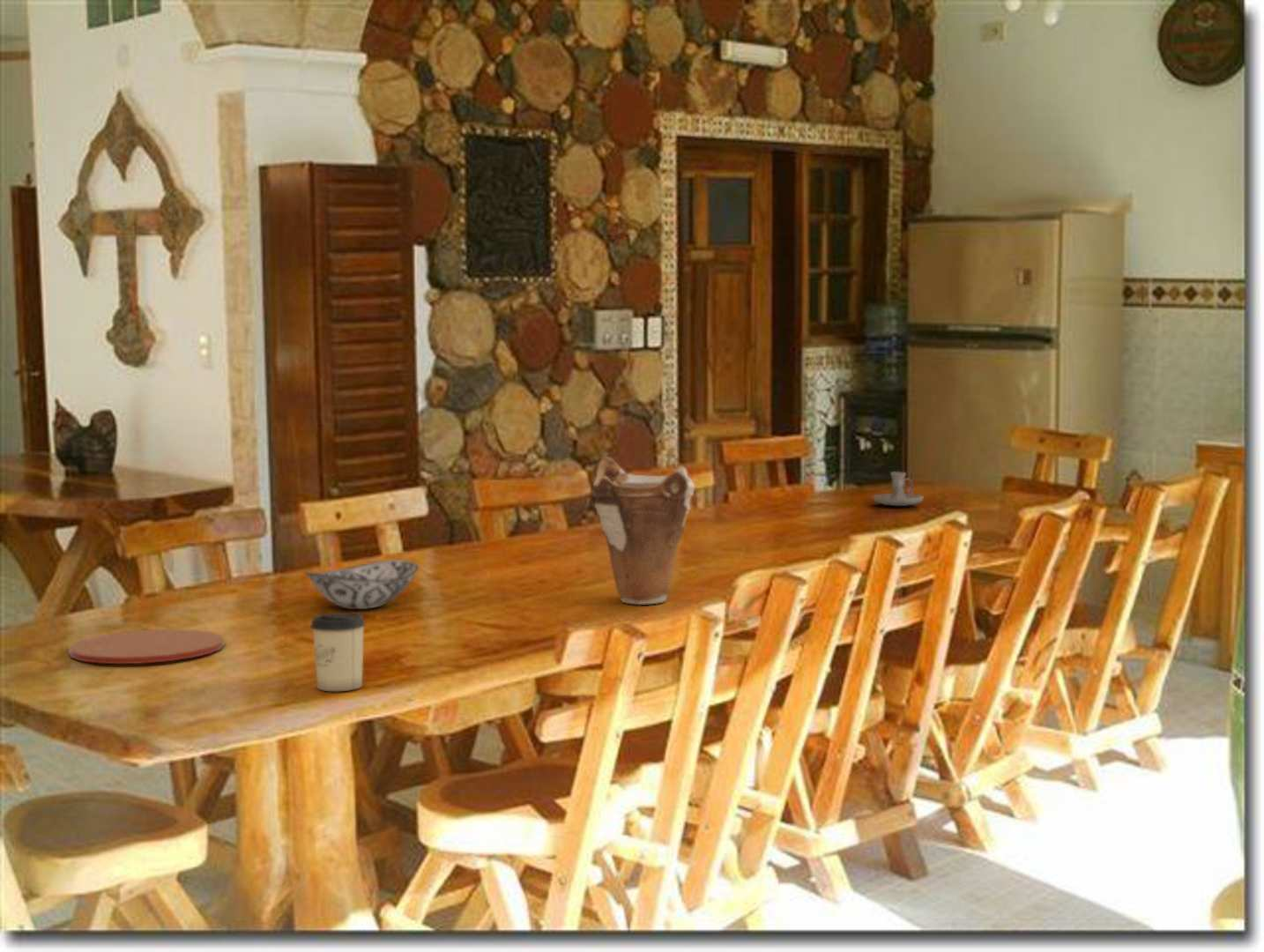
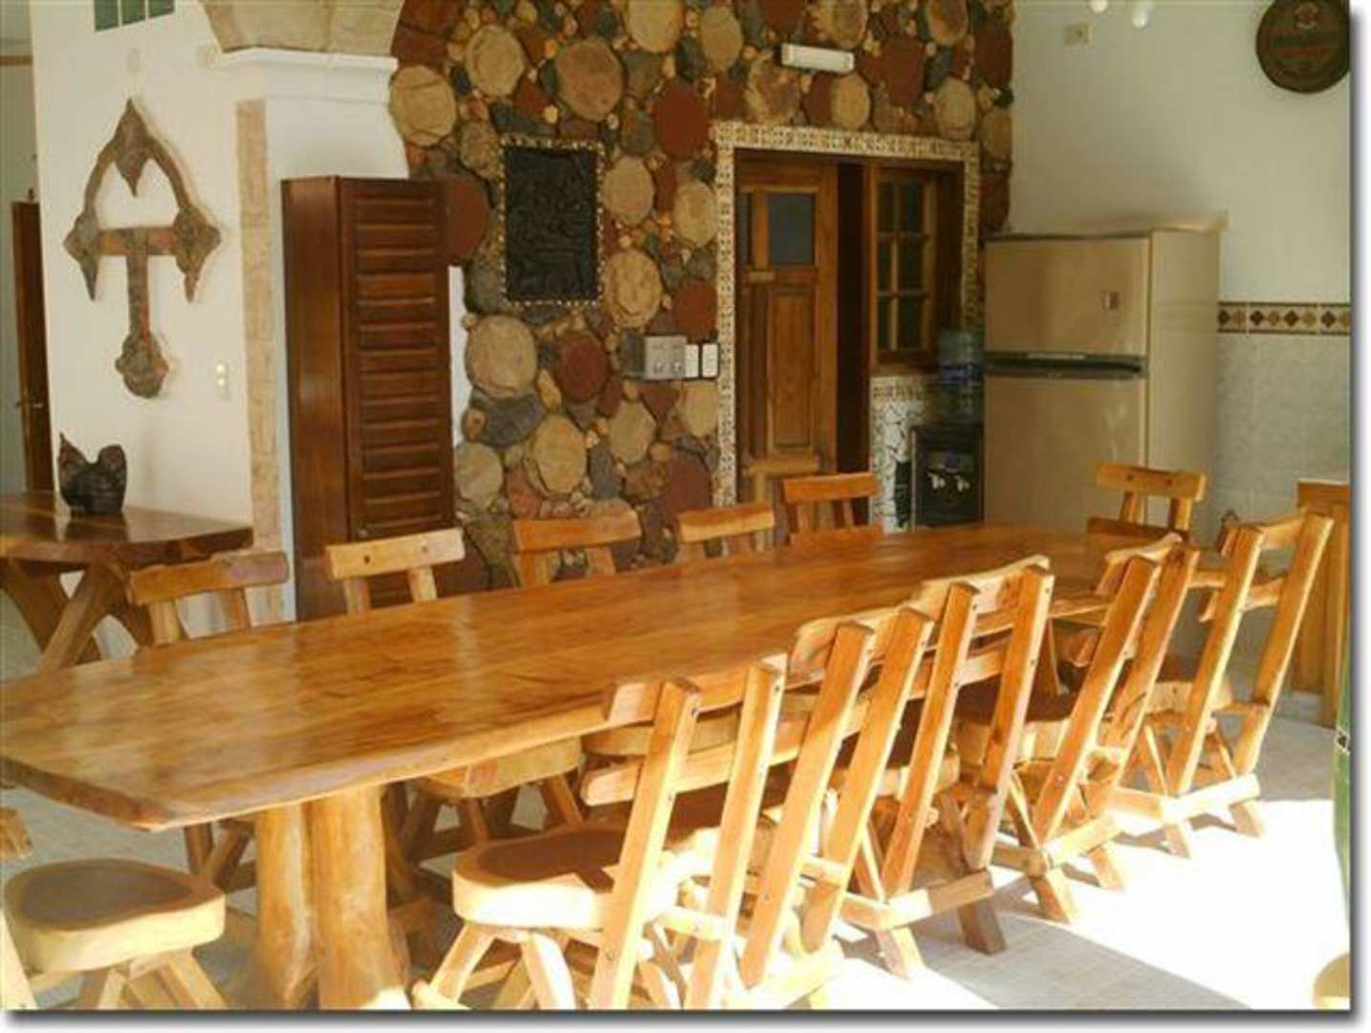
- decorative bowl [305,559,420,610]
- candle holder [872,471,924,507]
- plate [68,628,226,665]
- vase [588,456,695,606]
- cup [309,612,366,692]
